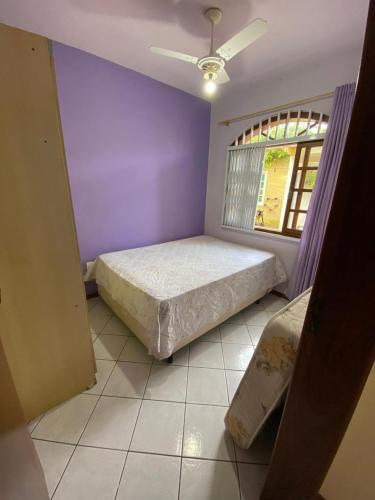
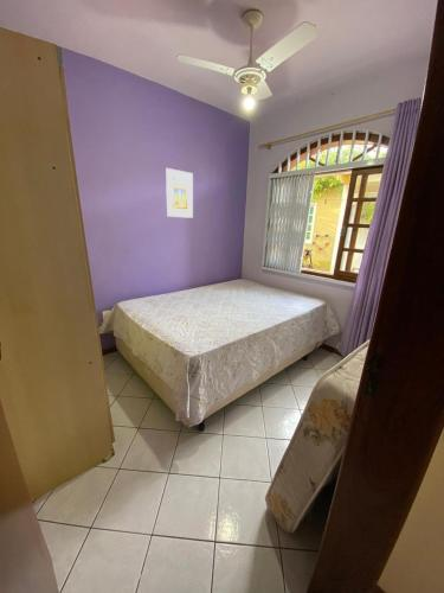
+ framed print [165,167,194,219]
